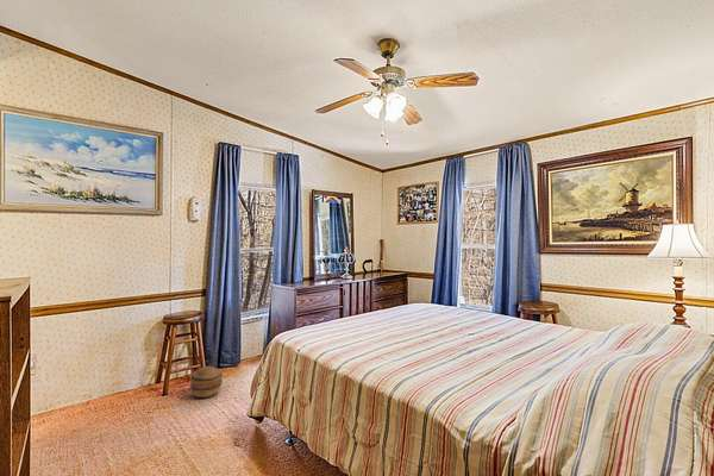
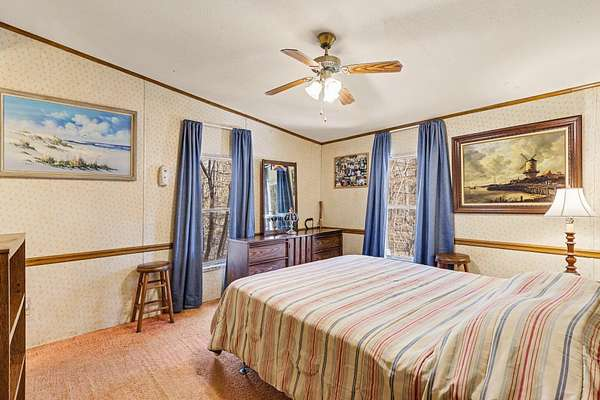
- basket [189,365,223,399]
